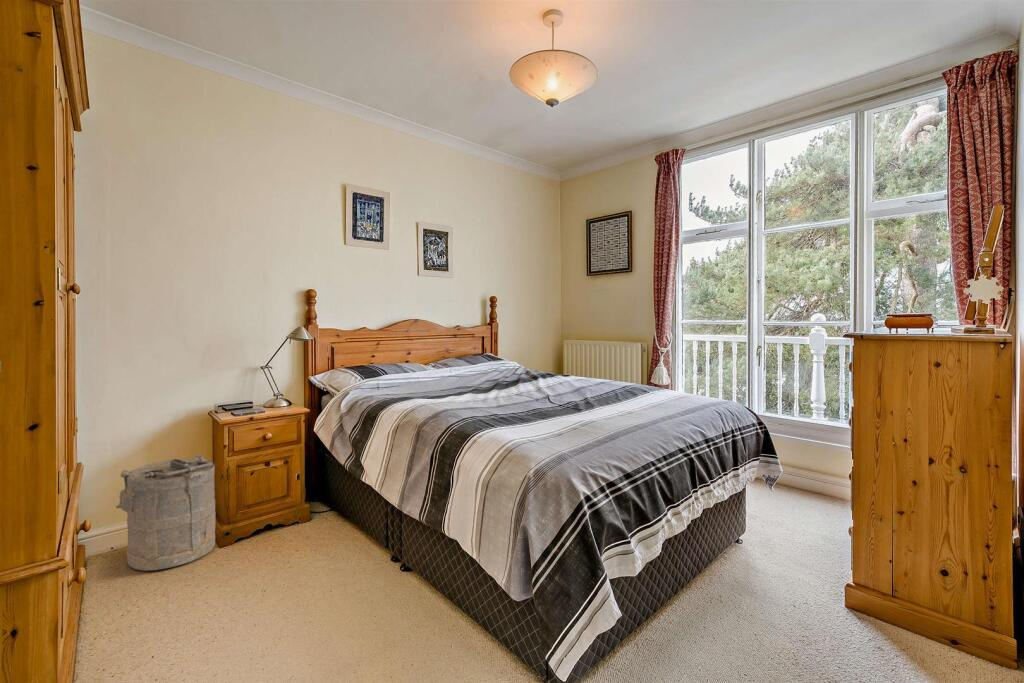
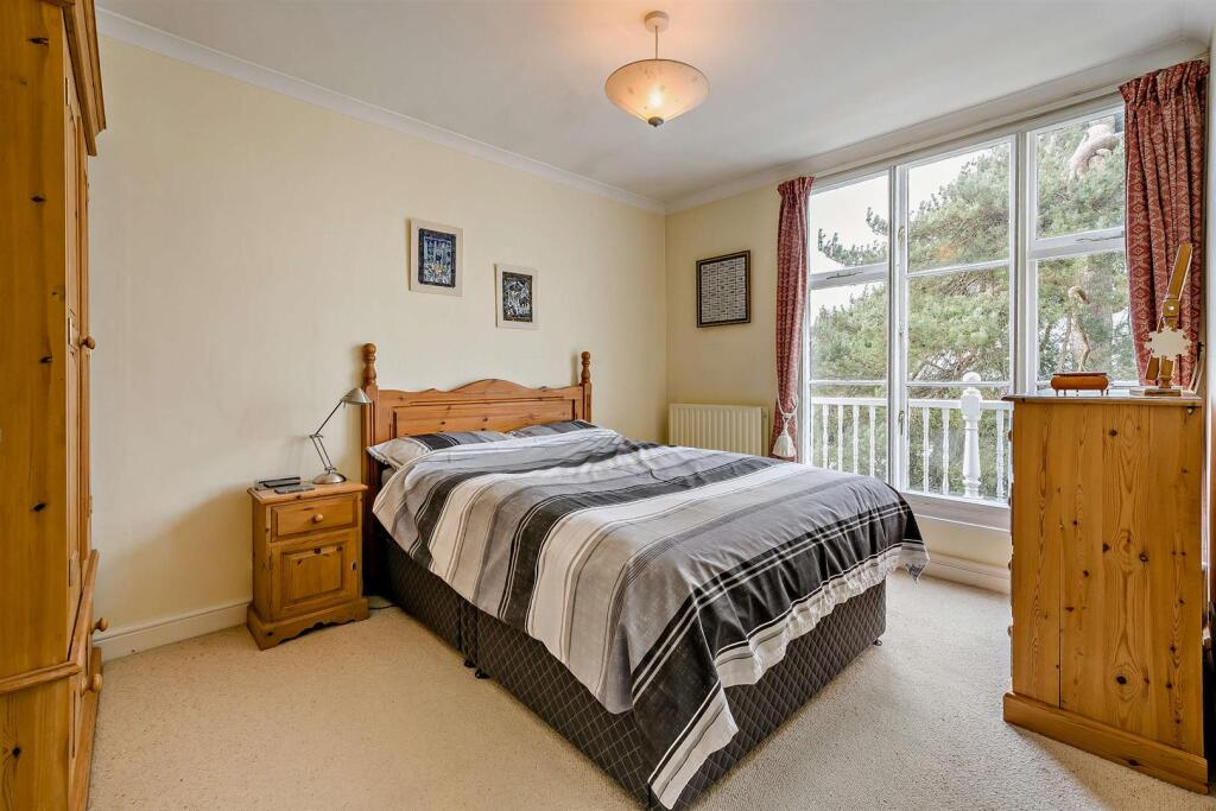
- laundry hamper [115,454,217,572]
